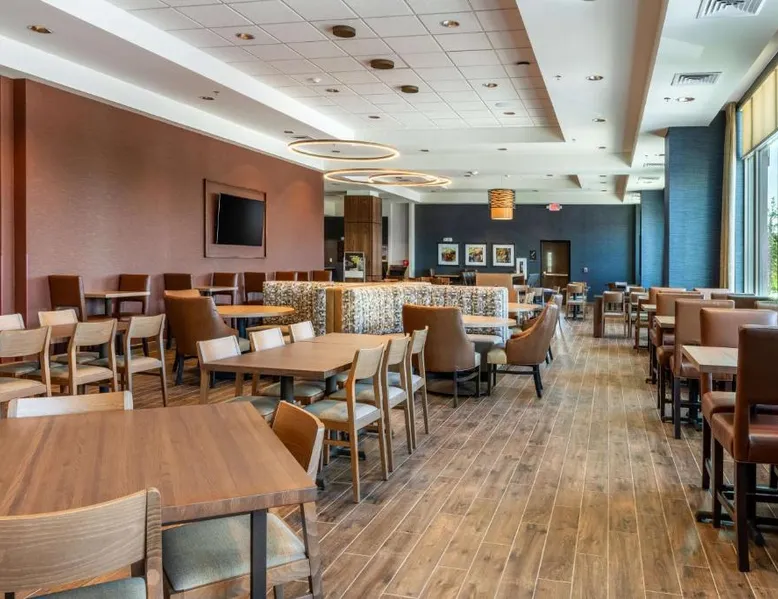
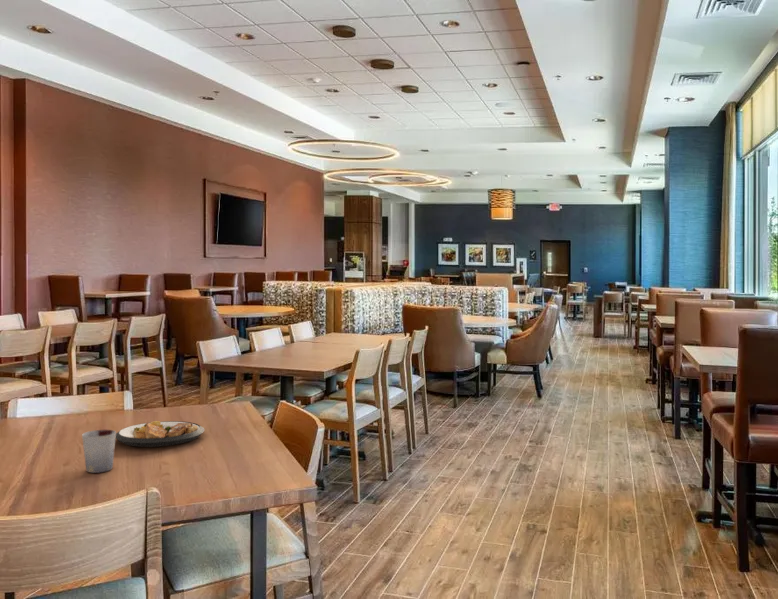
+ plate [115,420,206,448]
+ cup [81,429,117,474]
